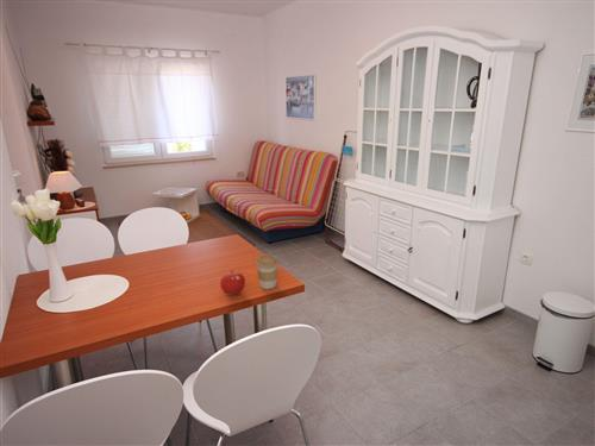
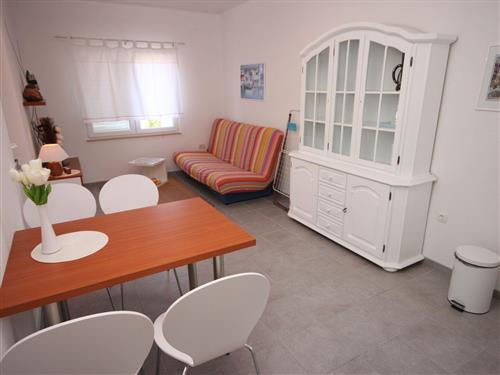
- coffee cup [255,253,280,290]
- fruit [219,269,246,296]
